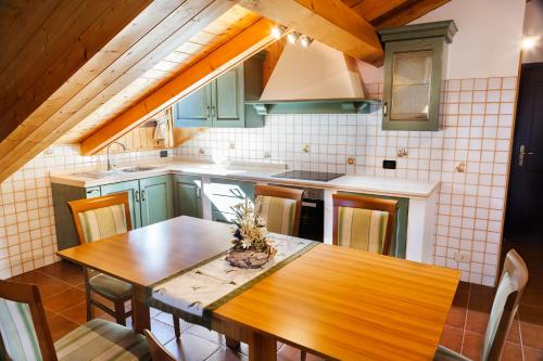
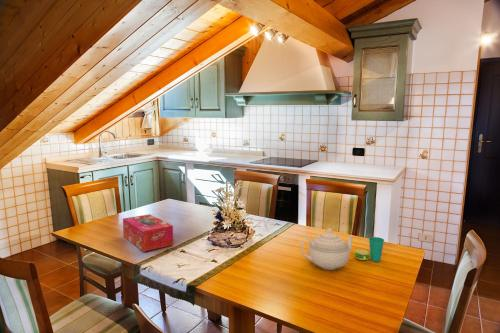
+ tissue box [122,213,174,252]
+ cup [353,236,385,262]
+ teapot [300,227,355,271]
